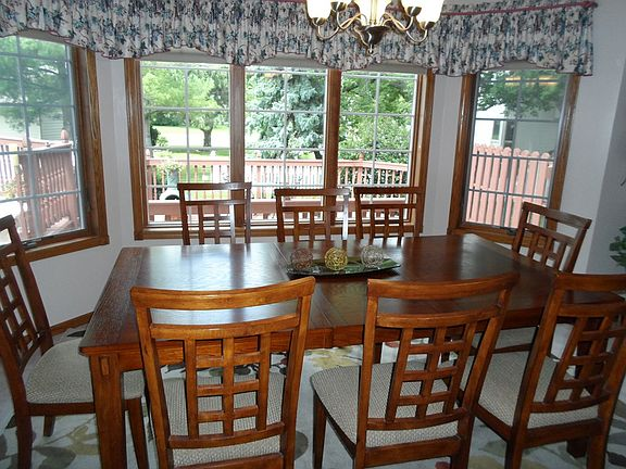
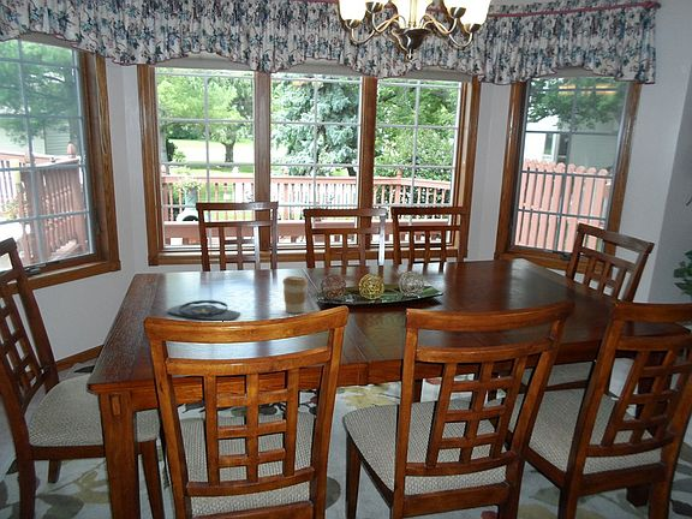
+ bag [166,299,241,321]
+ coffee cup [281,275,309,315]
